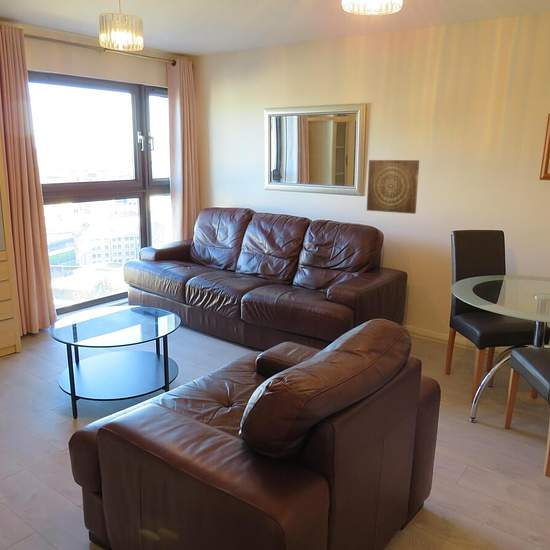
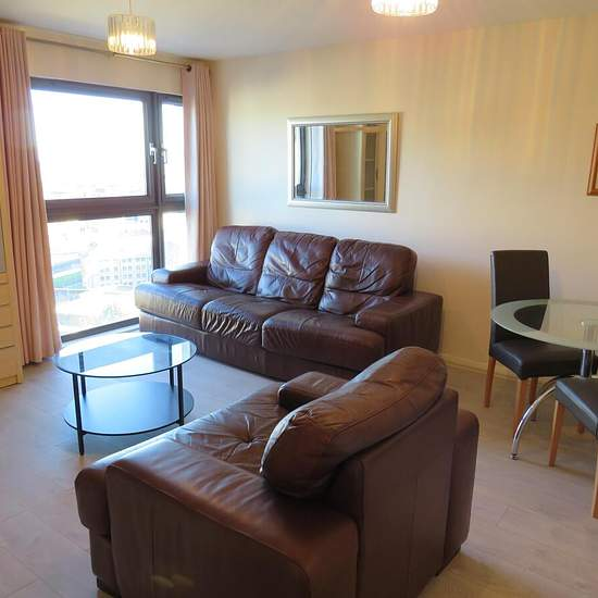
- wall art [366,159,420,215]
